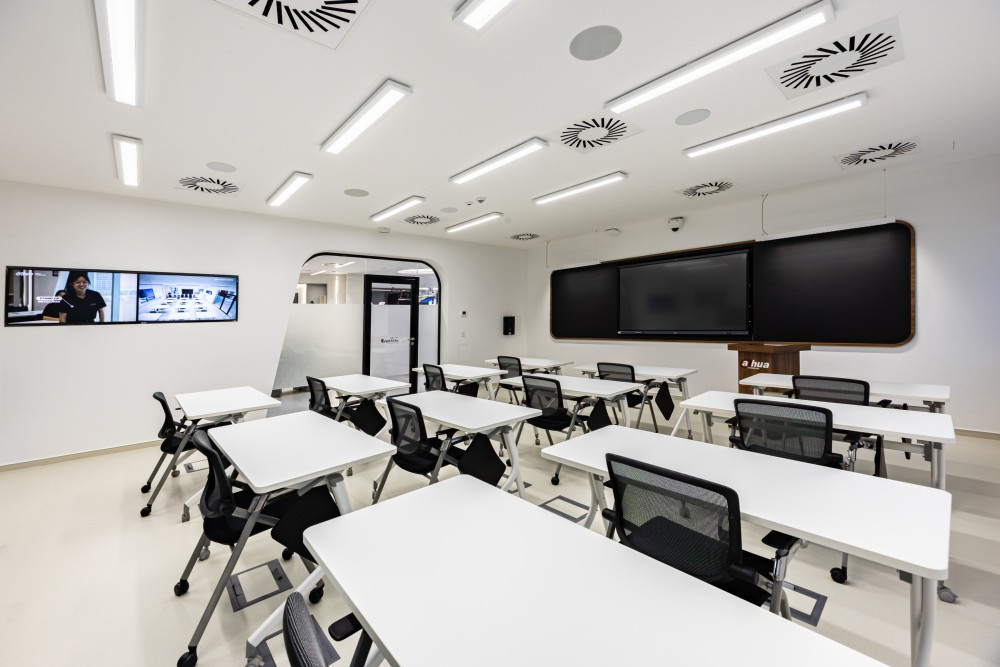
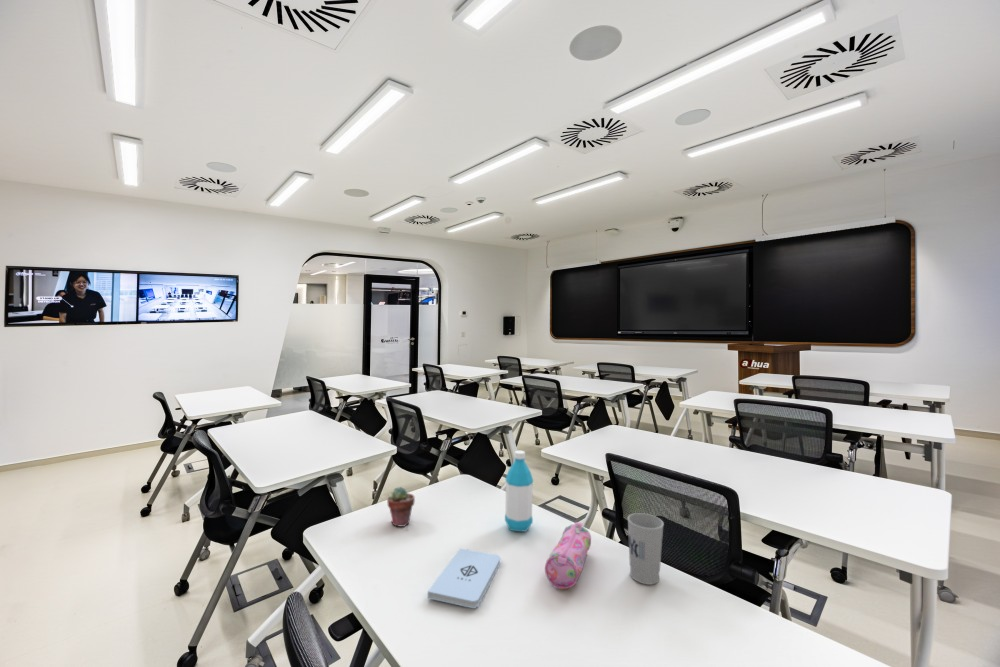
+ water bottle [504,450,534,533]
+ pencil case [544,521,592,590]
+ potted succulent [386,486,416,528]
+ cup [627,512,665,586]
+ notepad [427,547,502,609]
